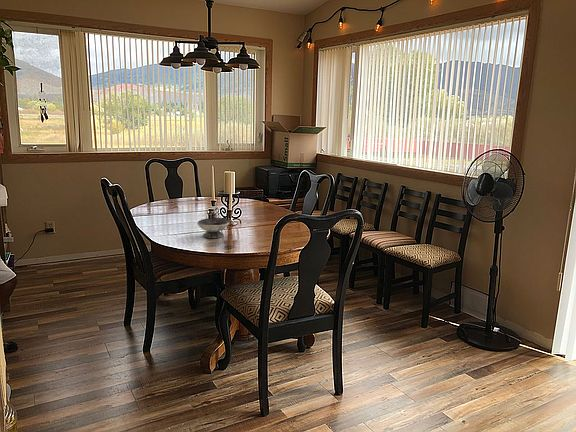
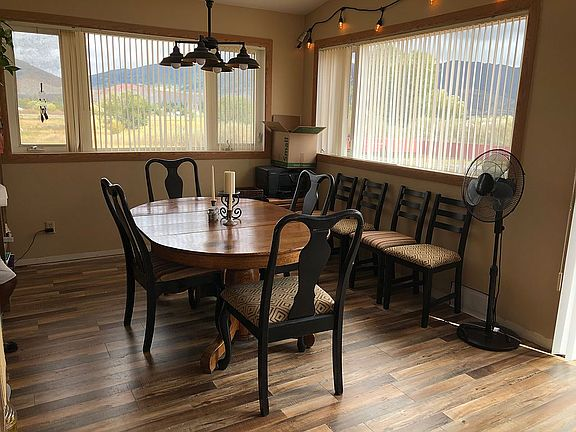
- bowl [197,217,230,239]
